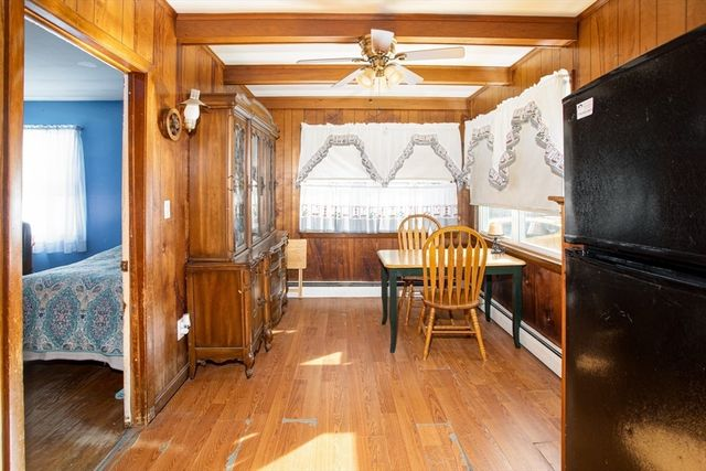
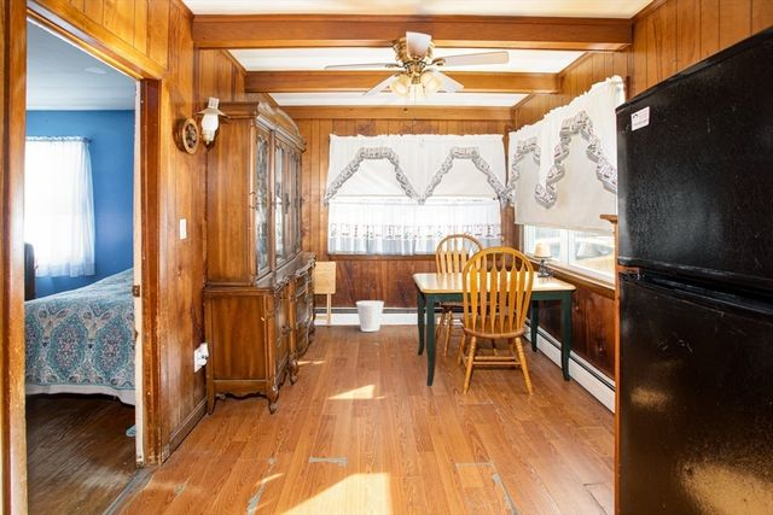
+ wastebasket [355,299,385,333]
